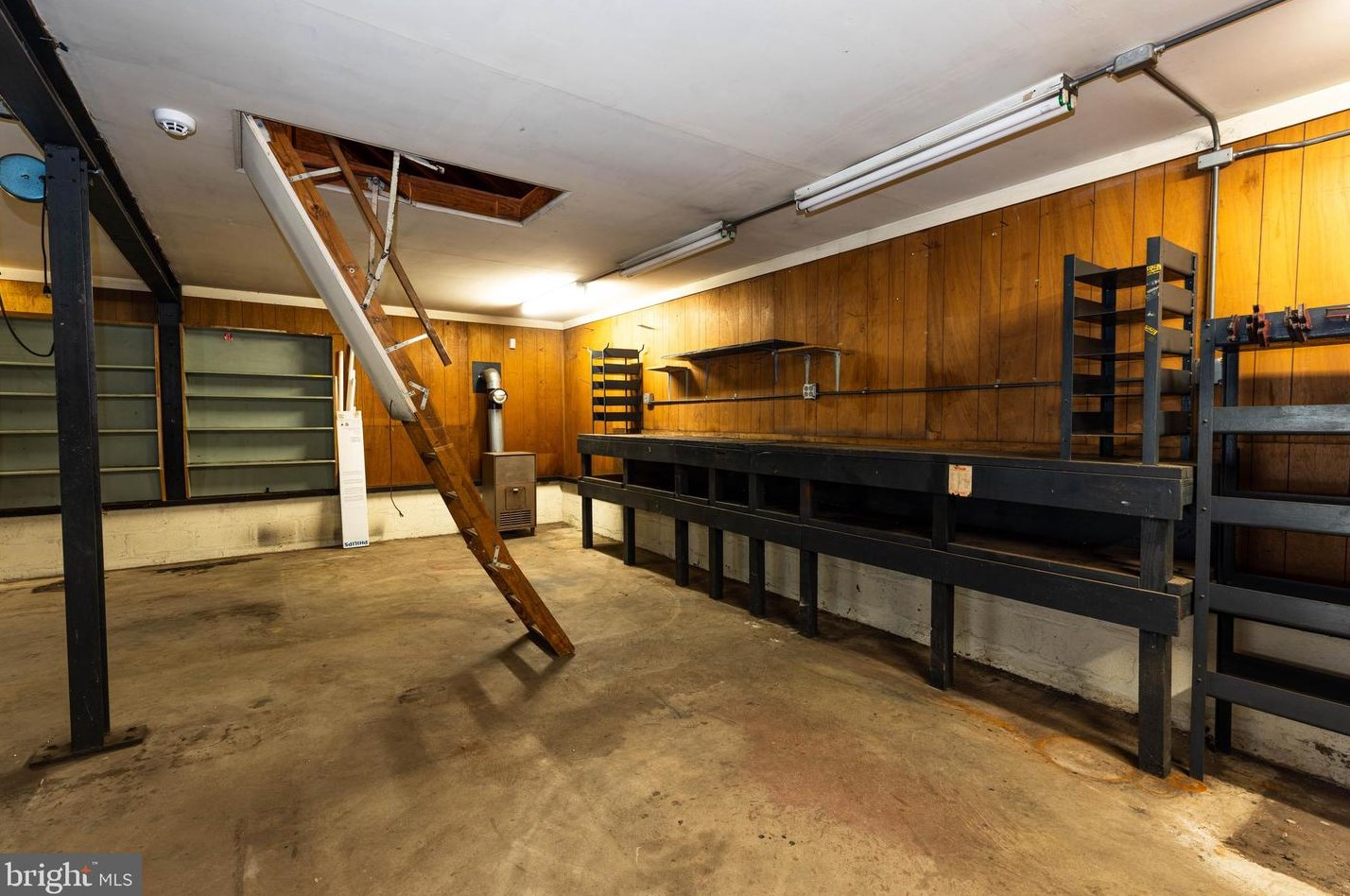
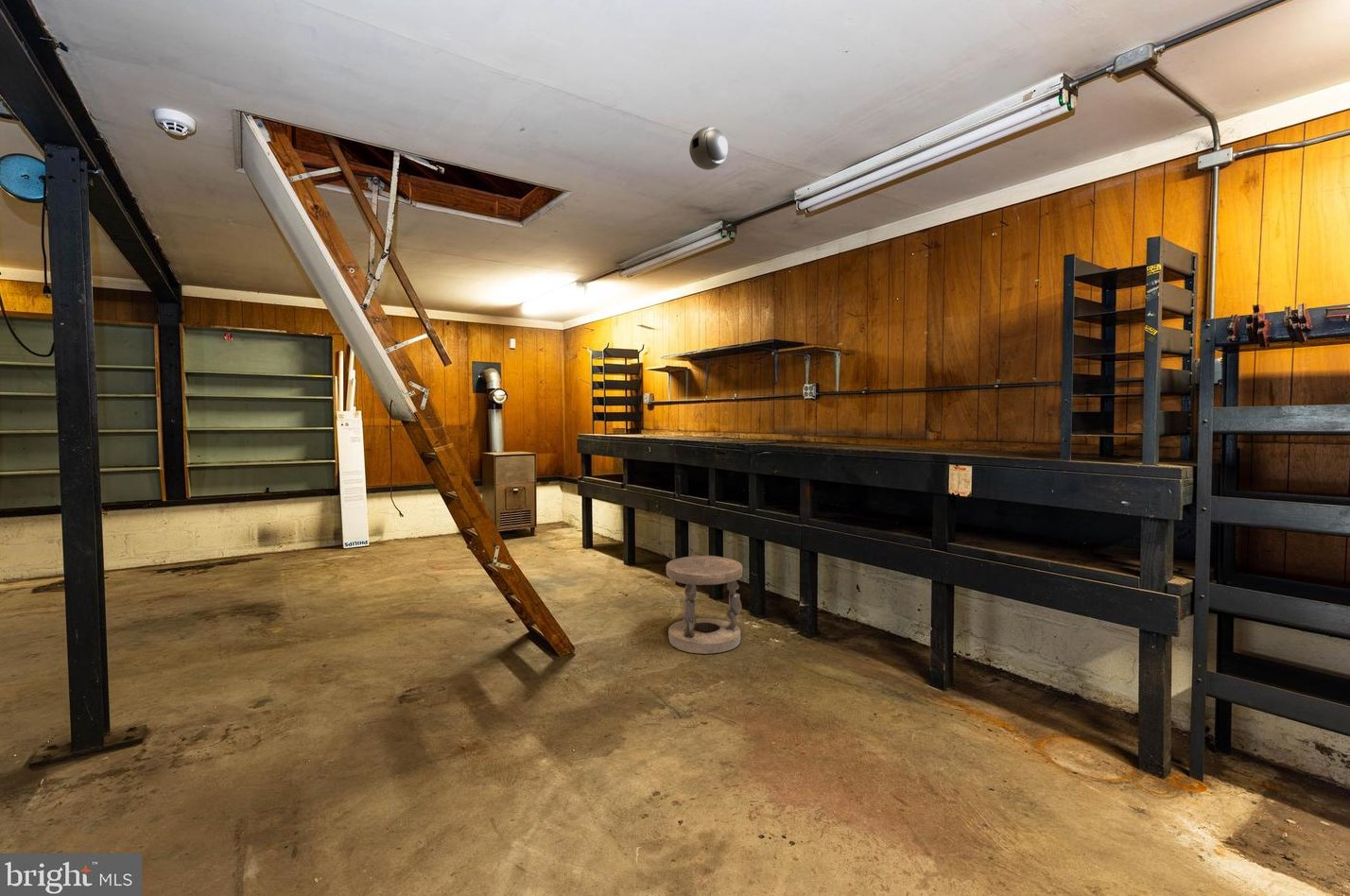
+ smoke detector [688,126,729,171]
+ stool [666,555,743,655]
